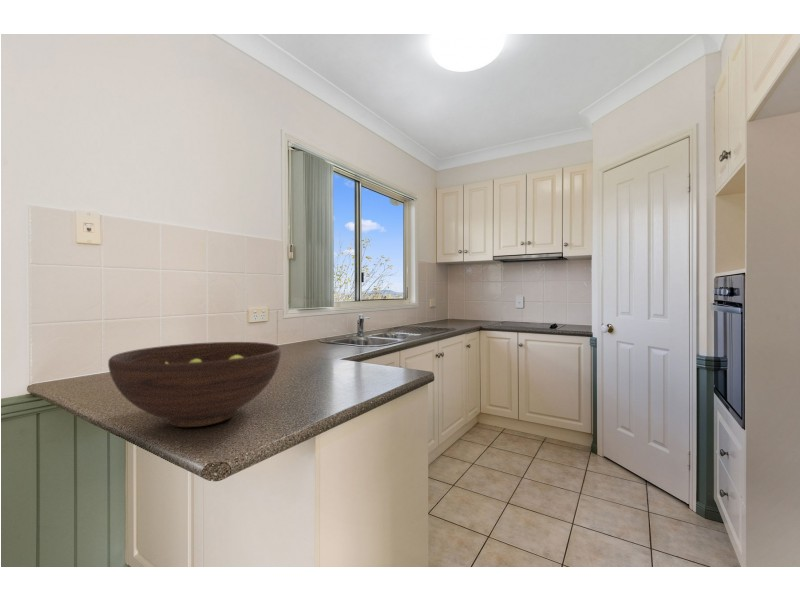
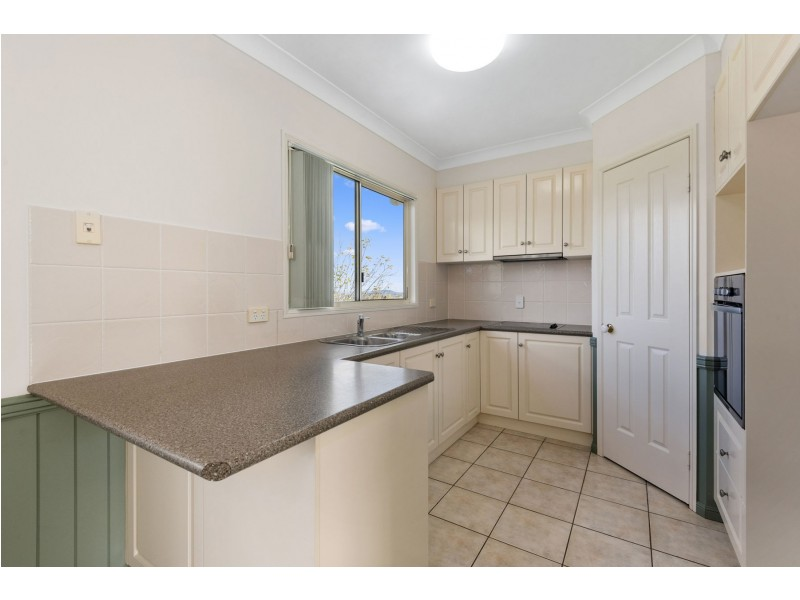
- fruit bowl [107,341,282,428]
